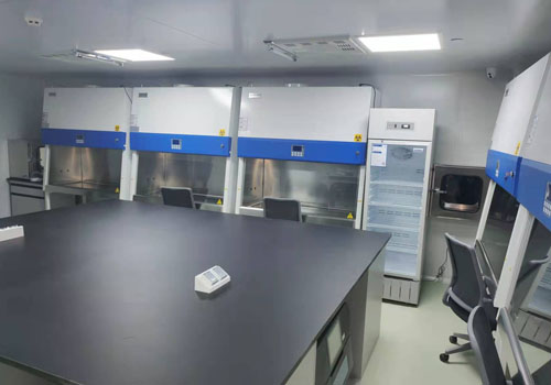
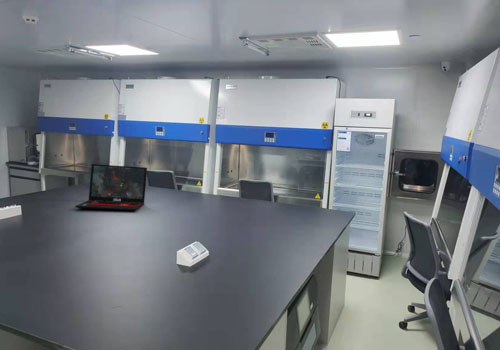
+ laptop [74,163,148,212]
